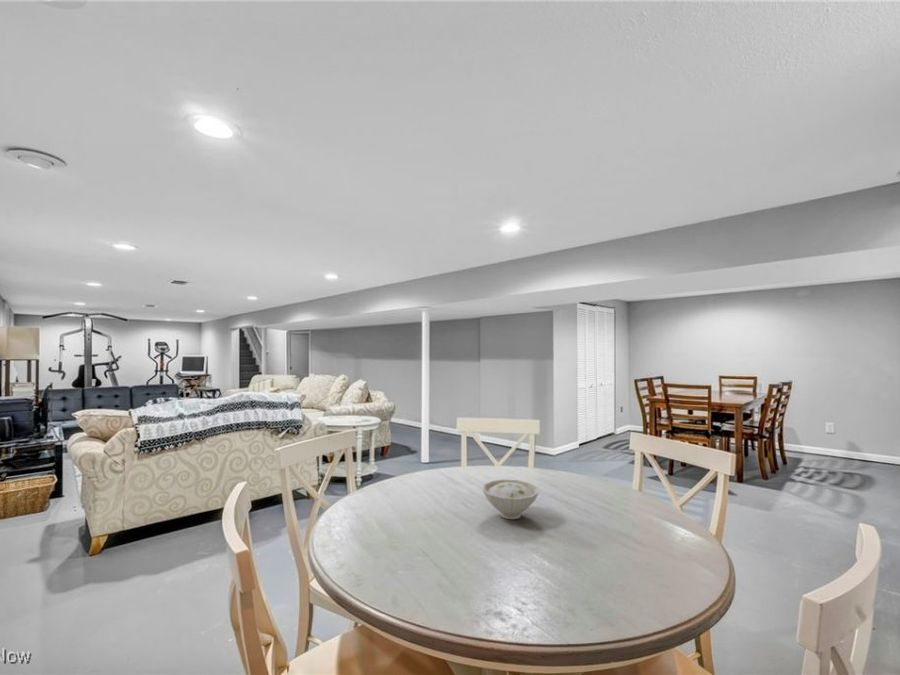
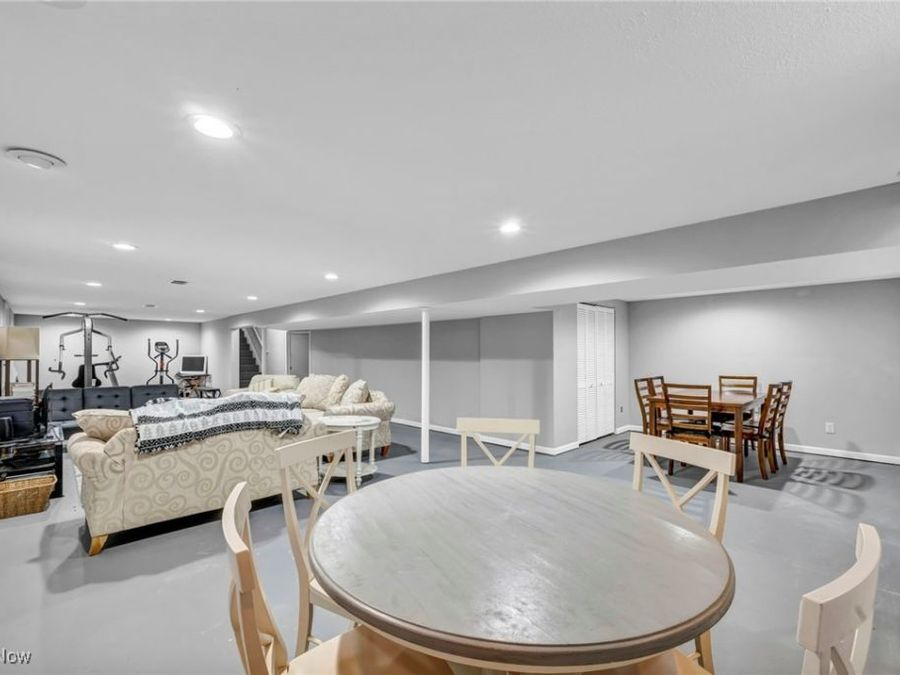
- bowl [481,478,540,520]
